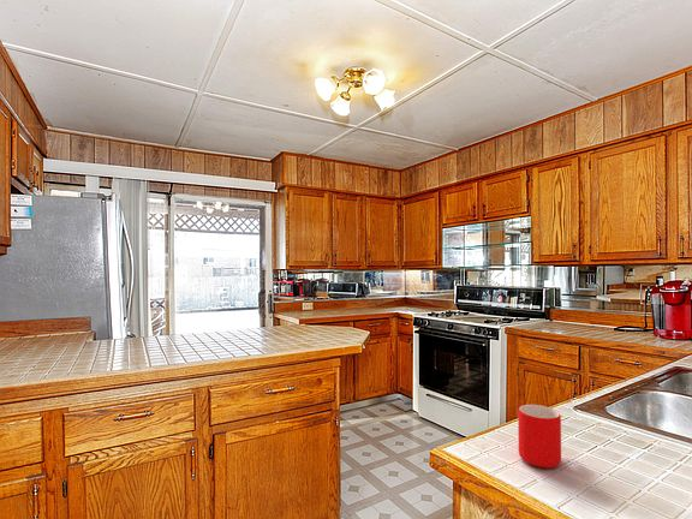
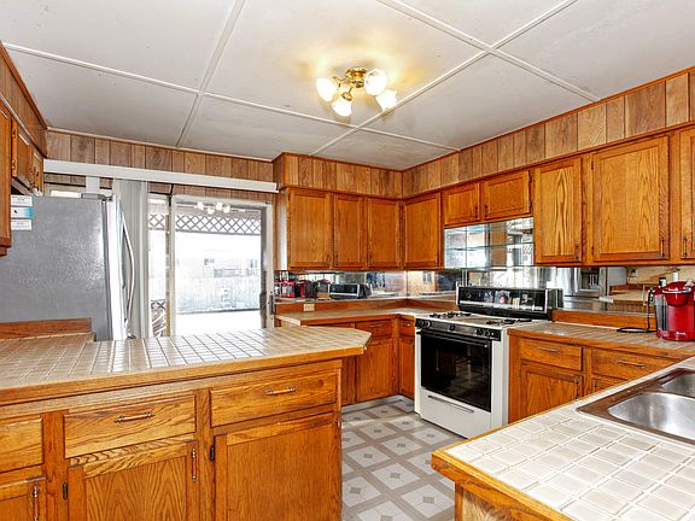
- mug [517,404,562,470]
